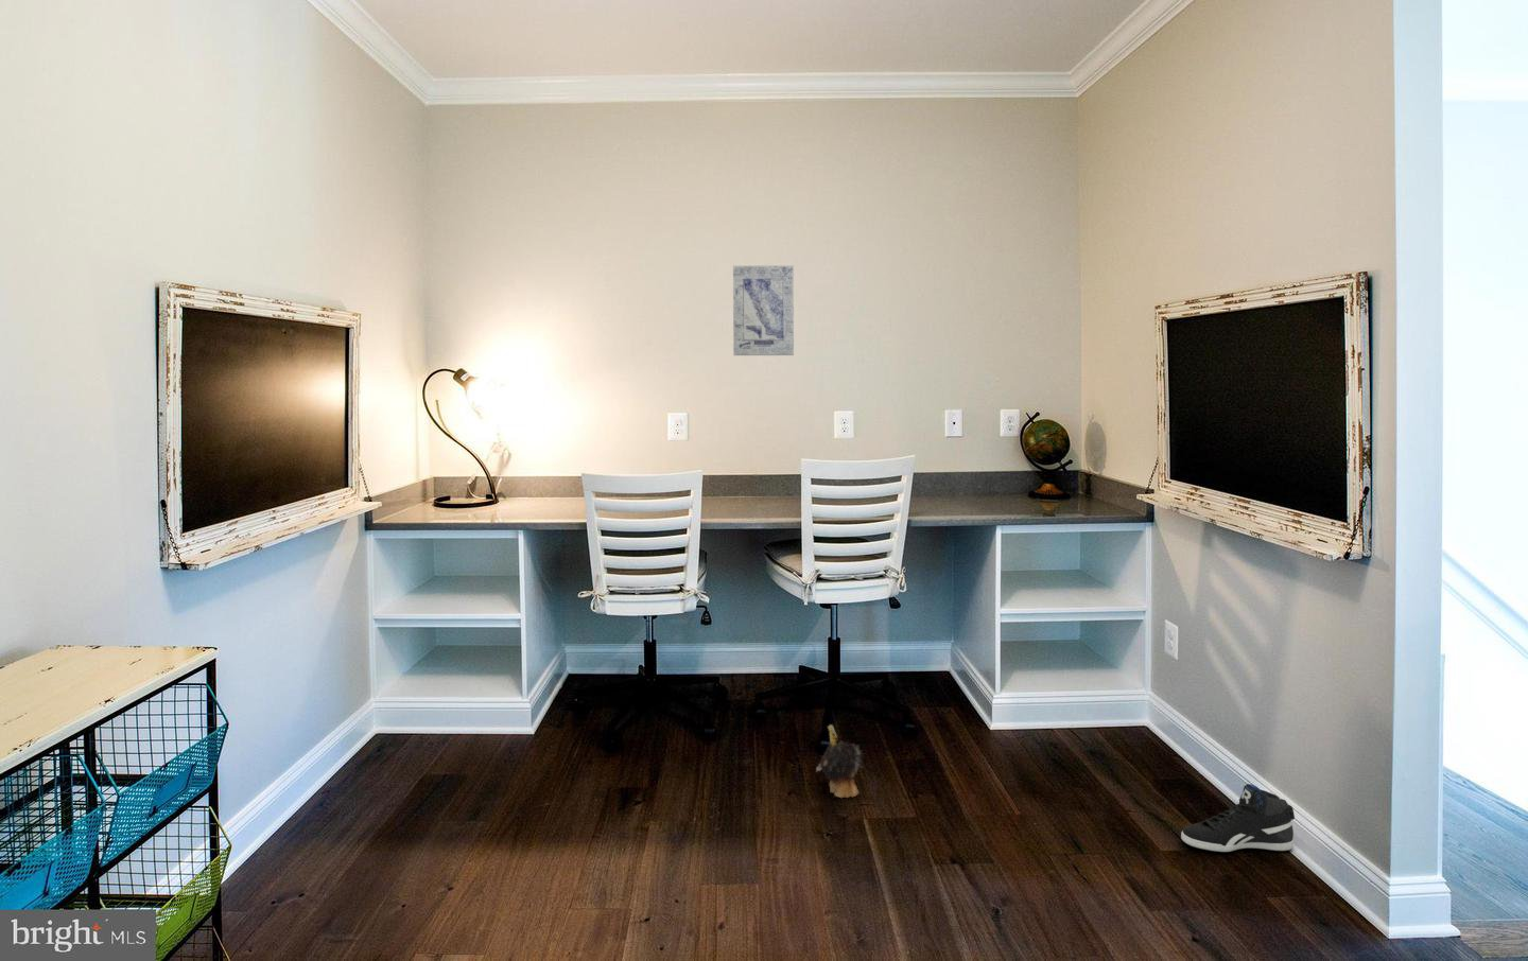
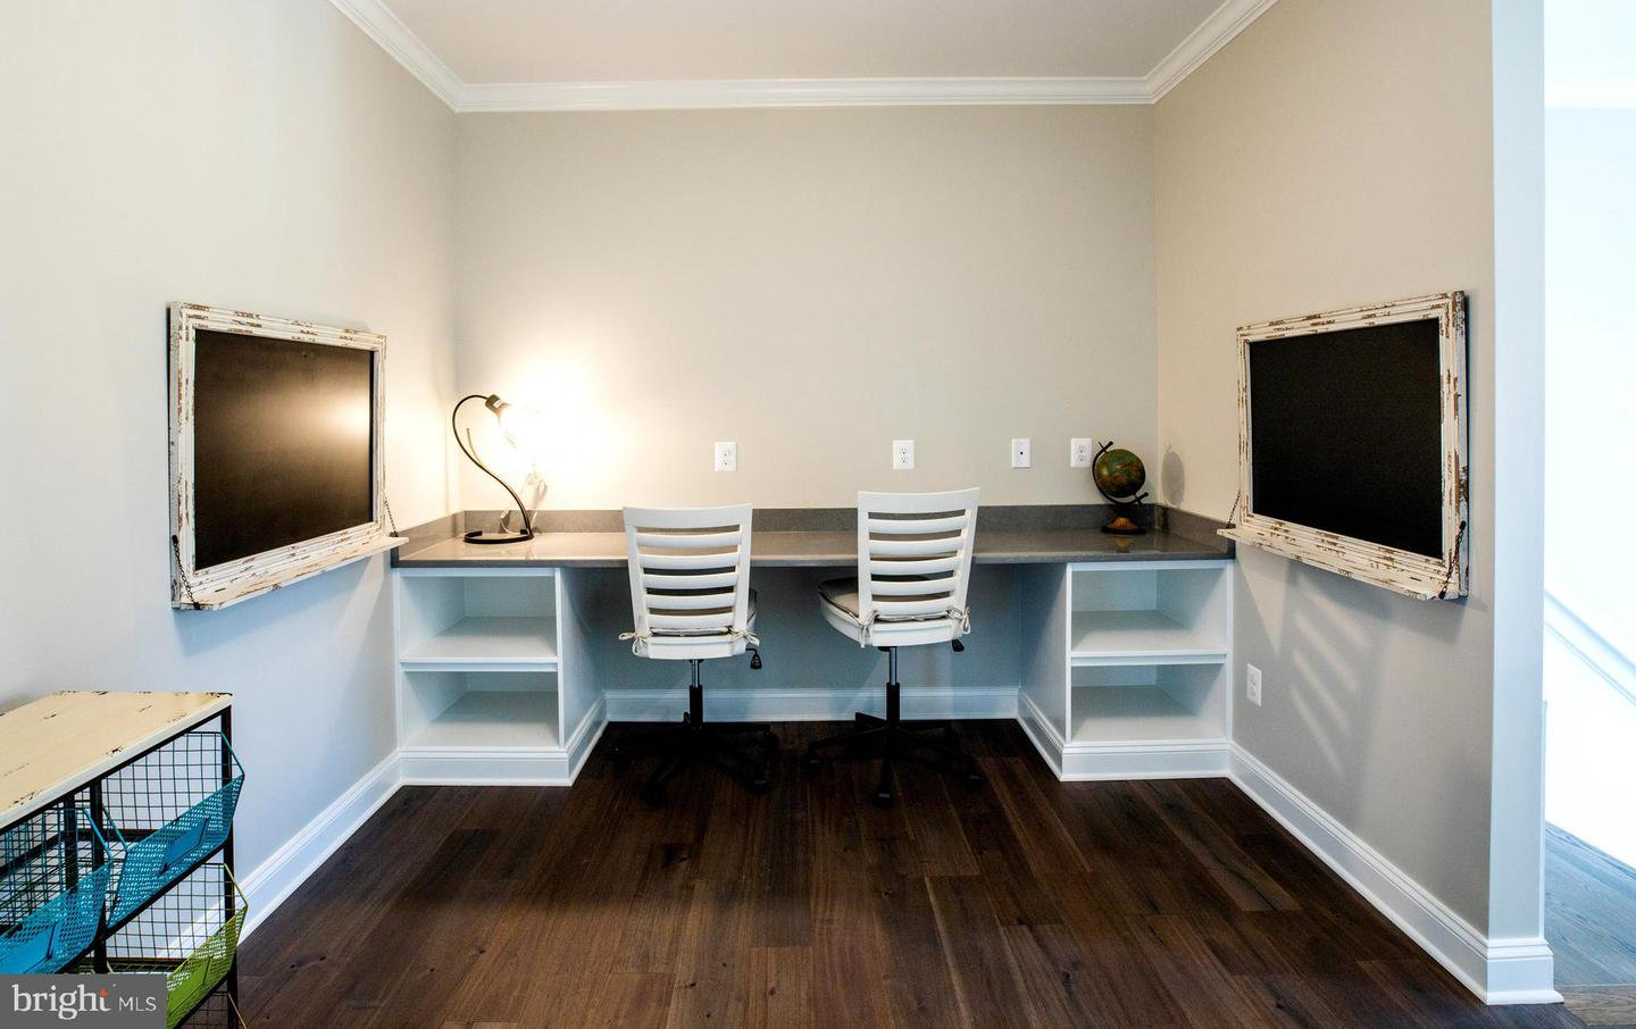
- wall art [732,265,795,356]
- sneaker [1180,783,1295,852]
- plush toy [815,723,865,798]
